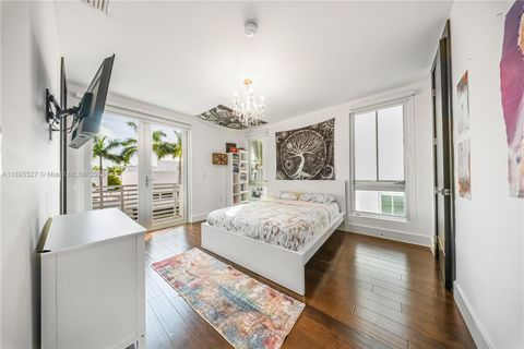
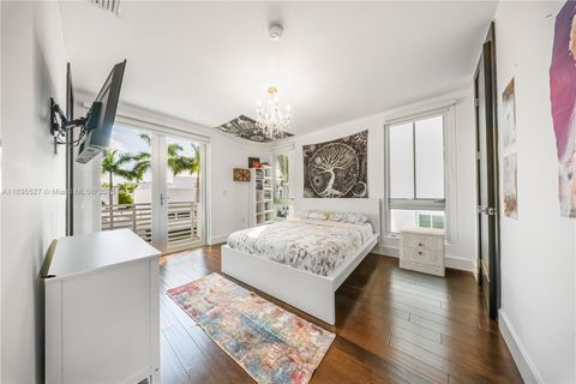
+ nightstand [396,224,448,278]
